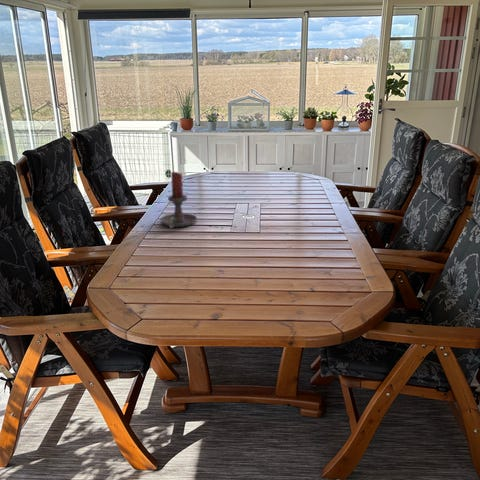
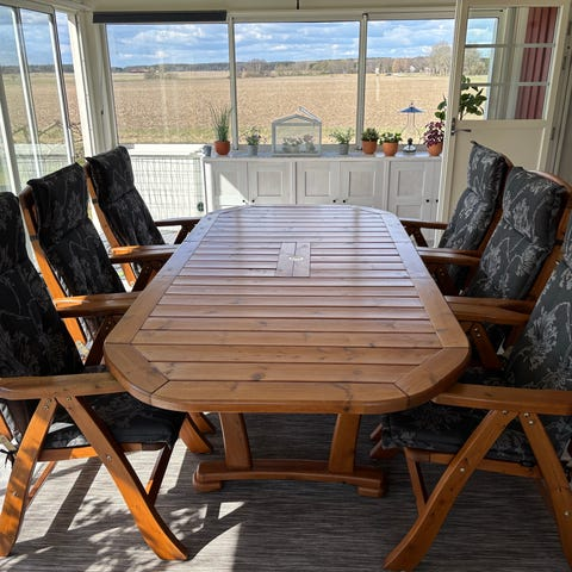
- candle holder [159,171,198,229]
